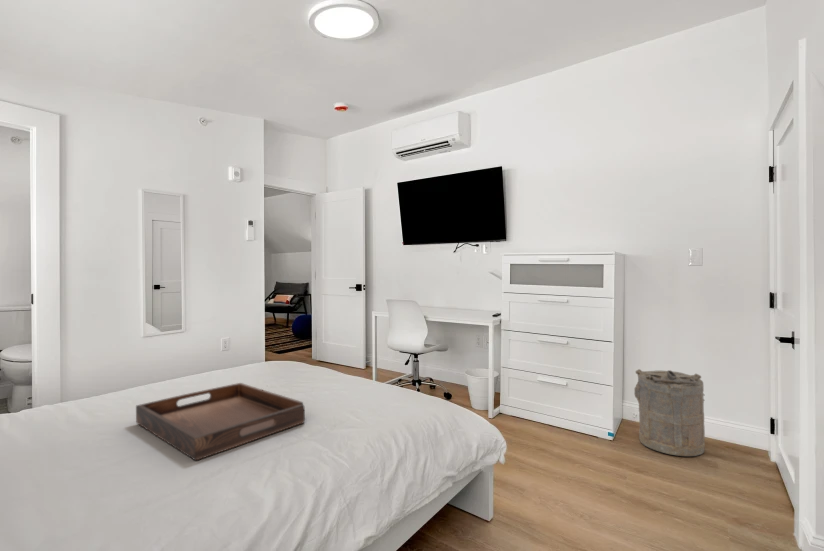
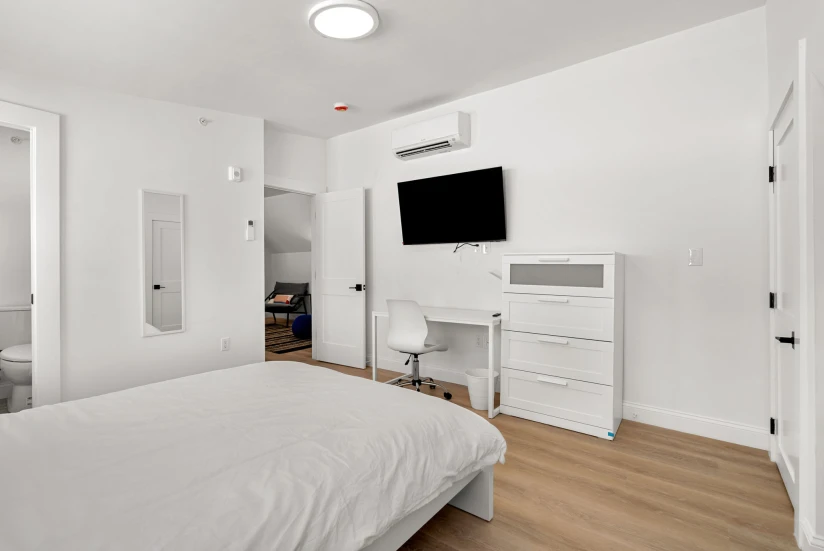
- serving tray [135,382,306,461]
- laundry hamper [633,368,706,457]
